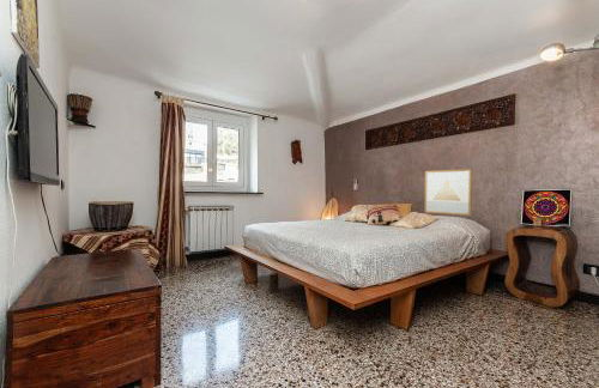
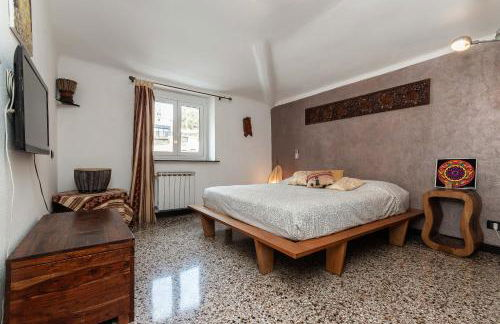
- wall art [424,168,473,217]
